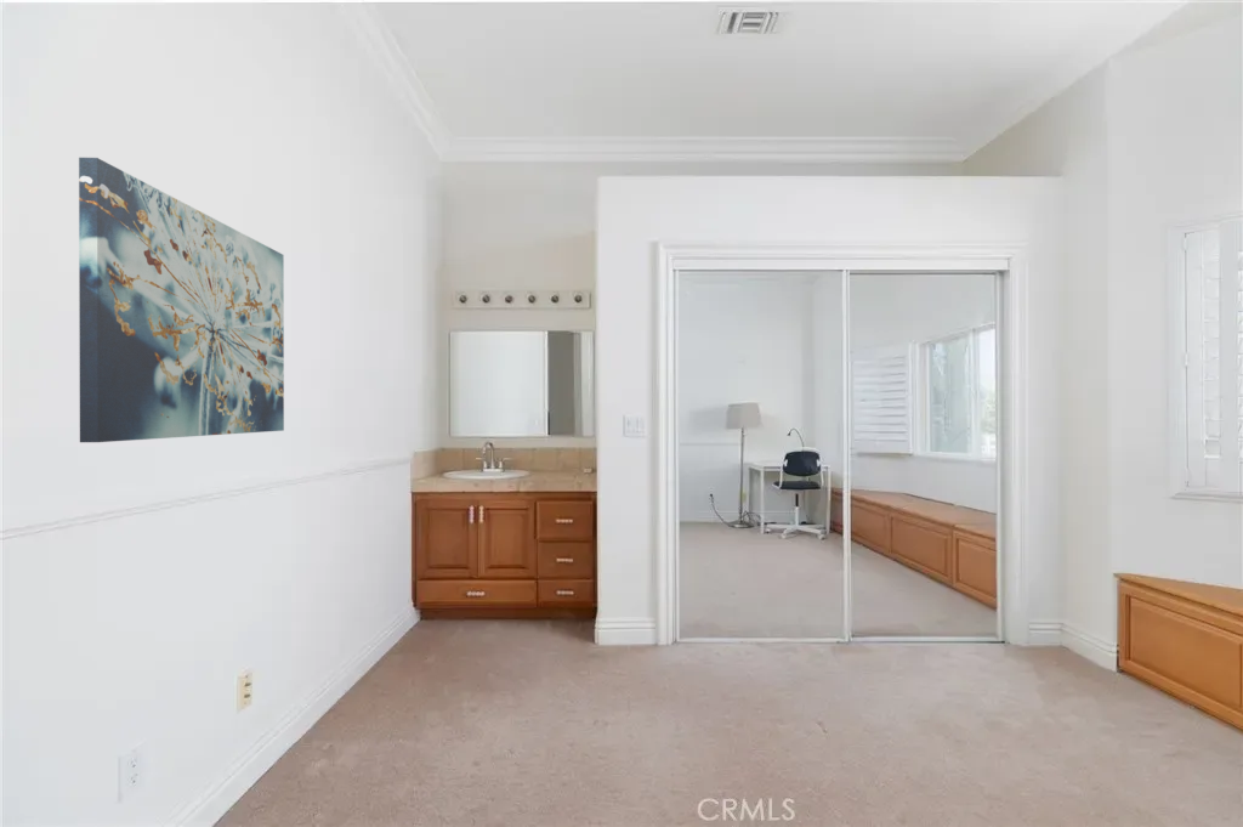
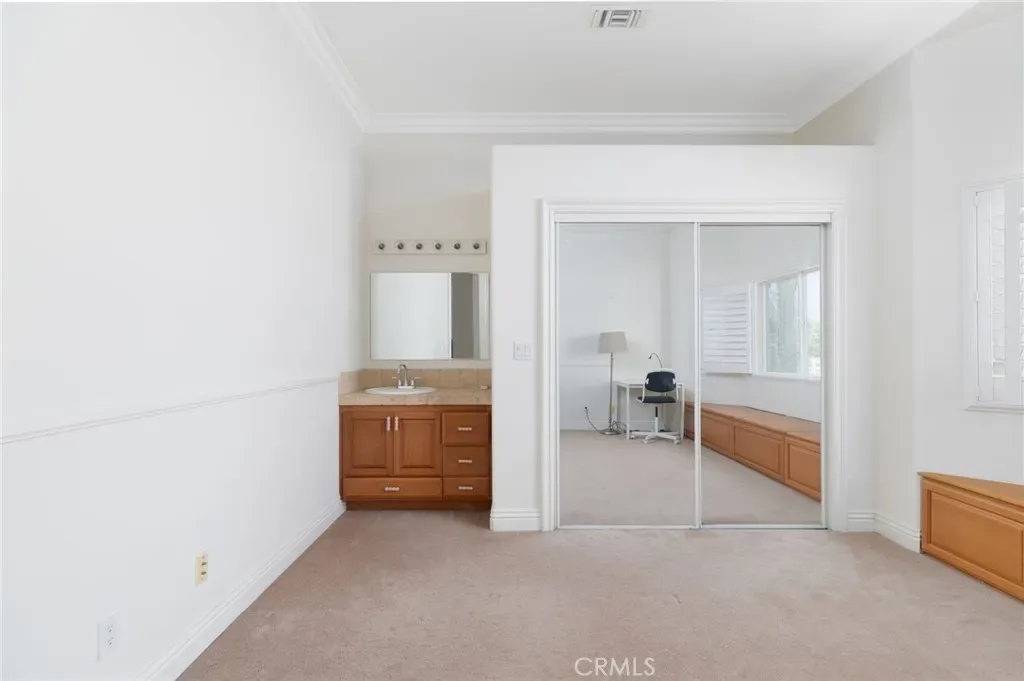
- wall art [78,157,285,443]
